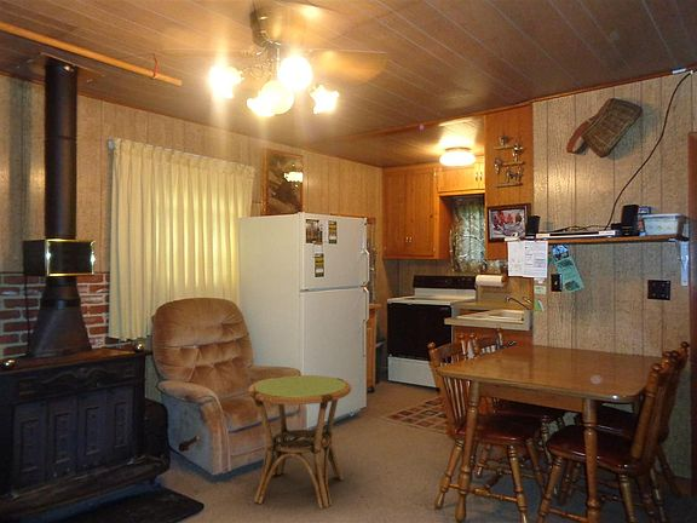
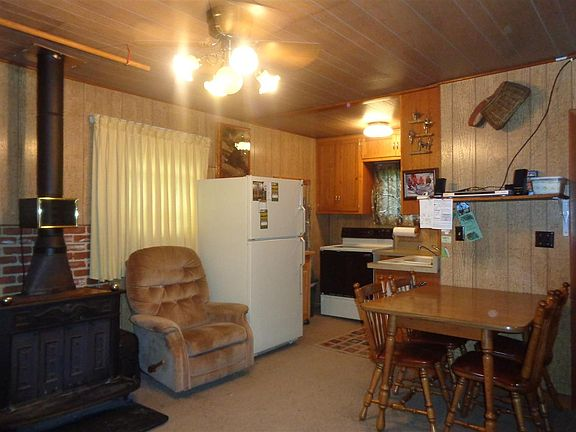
- side table [247,374,352,510]
